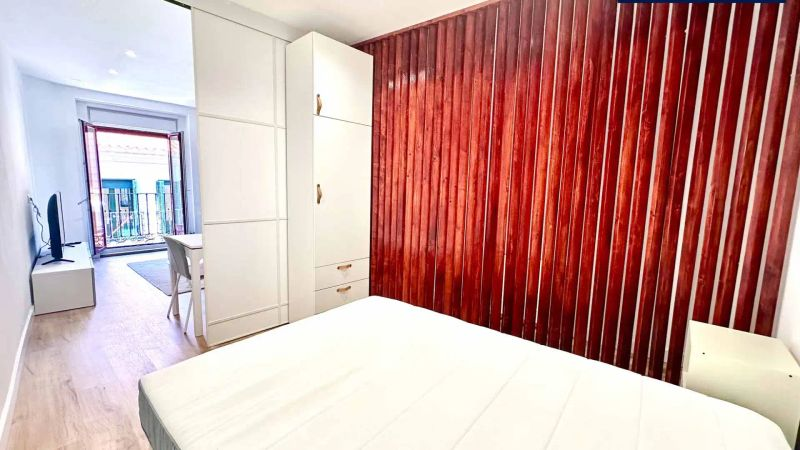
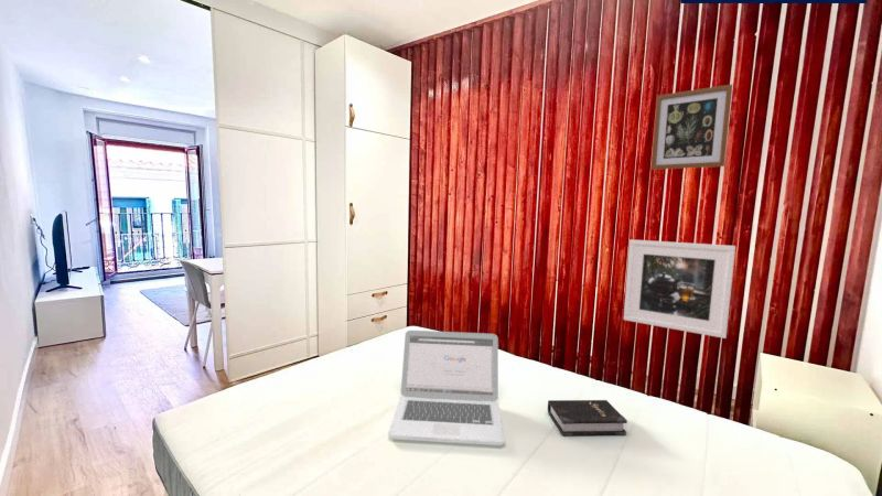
+ laptop [387,330,506,446]
+ wall art [650,84,733,171]
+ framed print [623,238,736,339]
+ hardback book [547,399,628,436]
